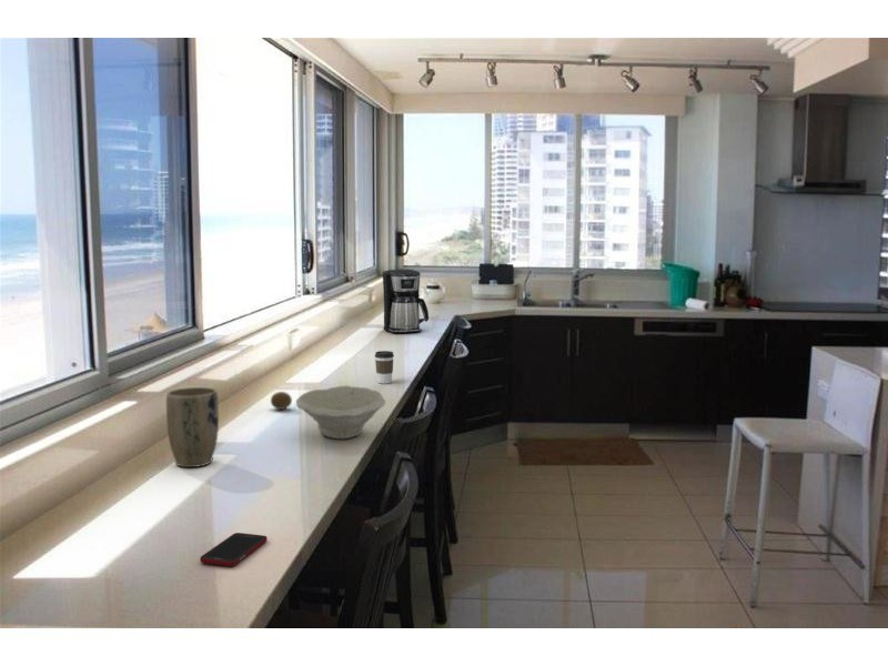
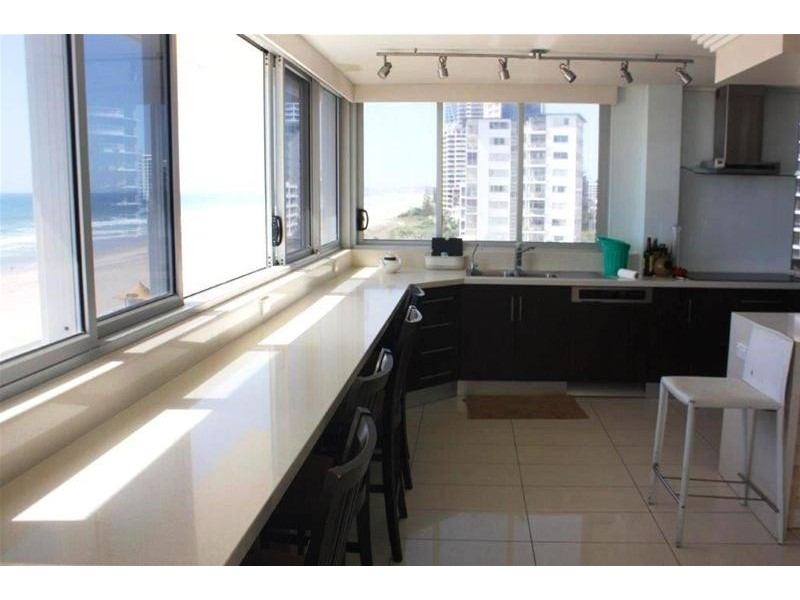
- fruit [270,391,293,411]
- cell phone [199,532,269,567]
- bowl [295,385,386,440]
- coffee maker [382,269,430,334]
- plant pot [165,386,220,468]
- coffee cup [374,350,395,384]
